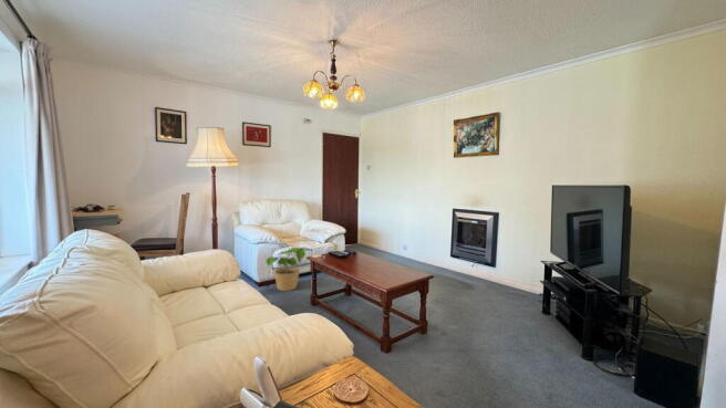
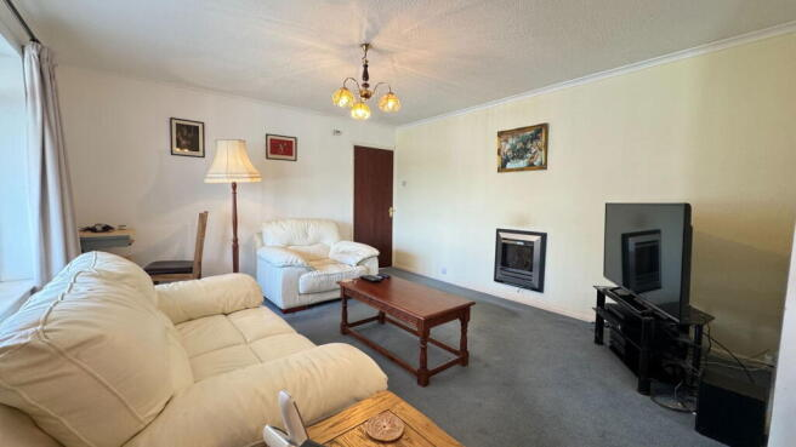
- potted plant [266,247,313,292]
